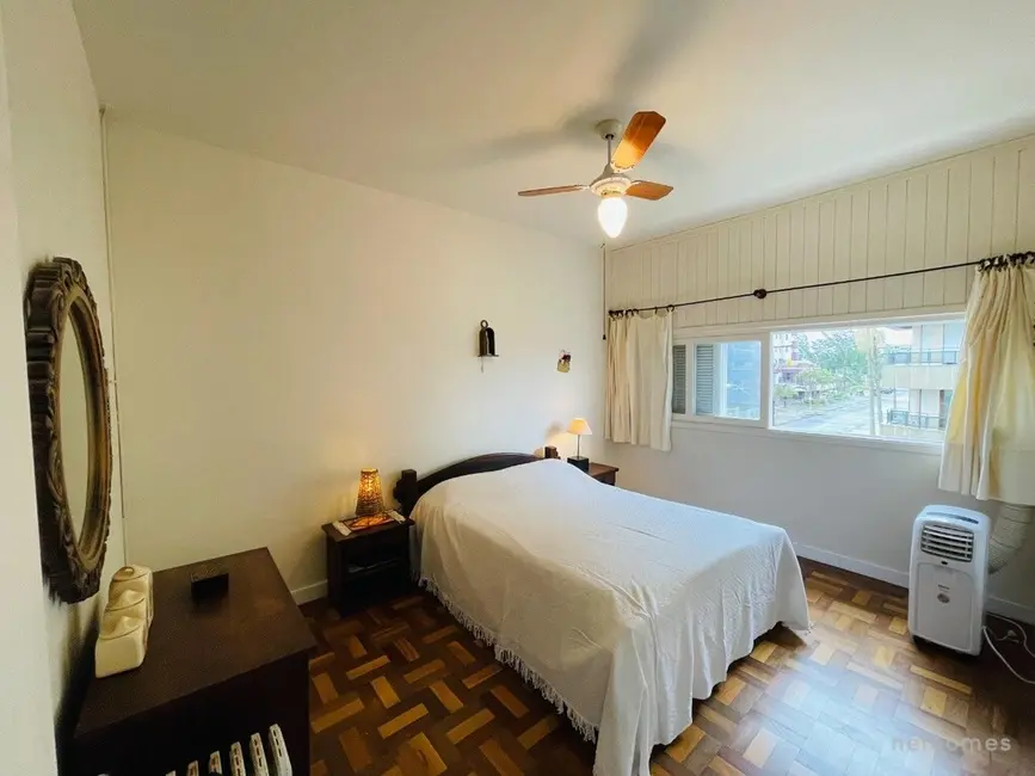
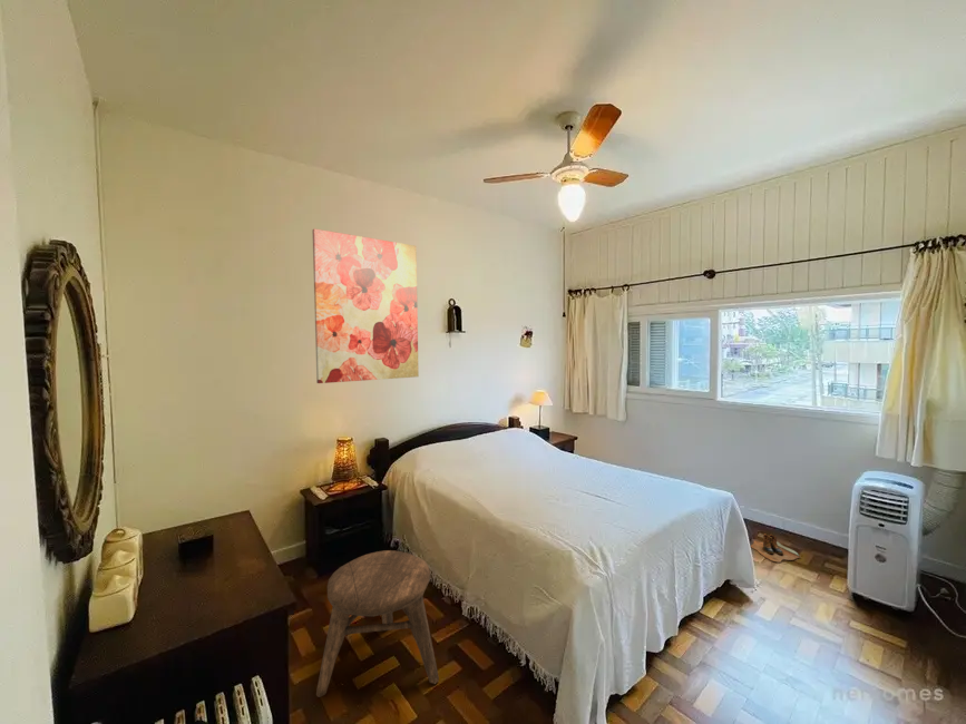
+ wall art [311,227,420,384]
+ boots [750,532,801,564]
+ stool [315,549,440,698]
